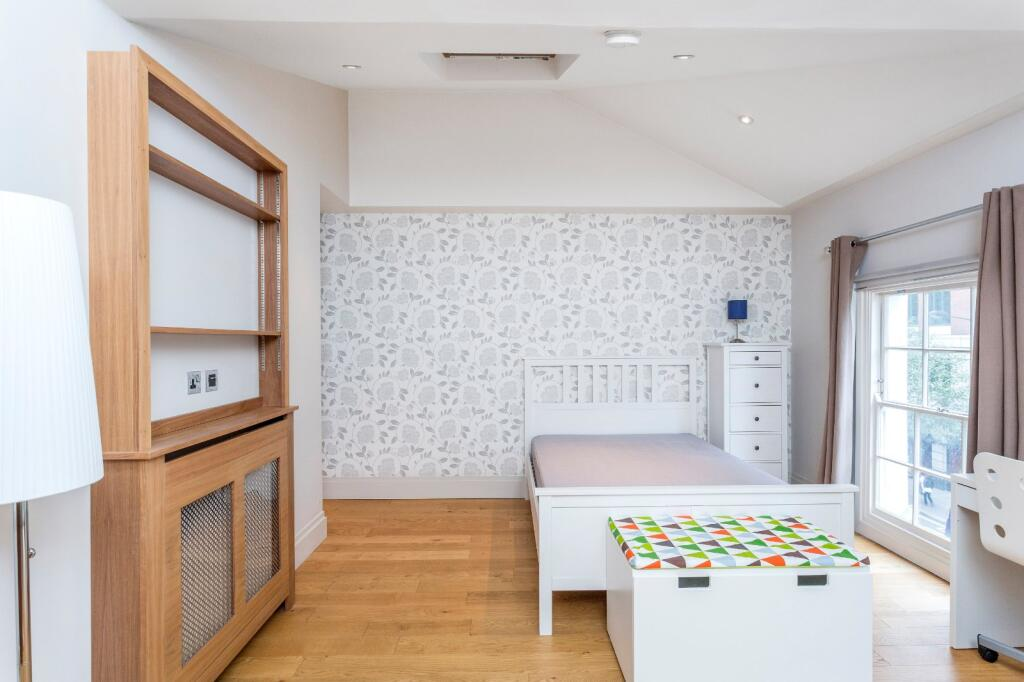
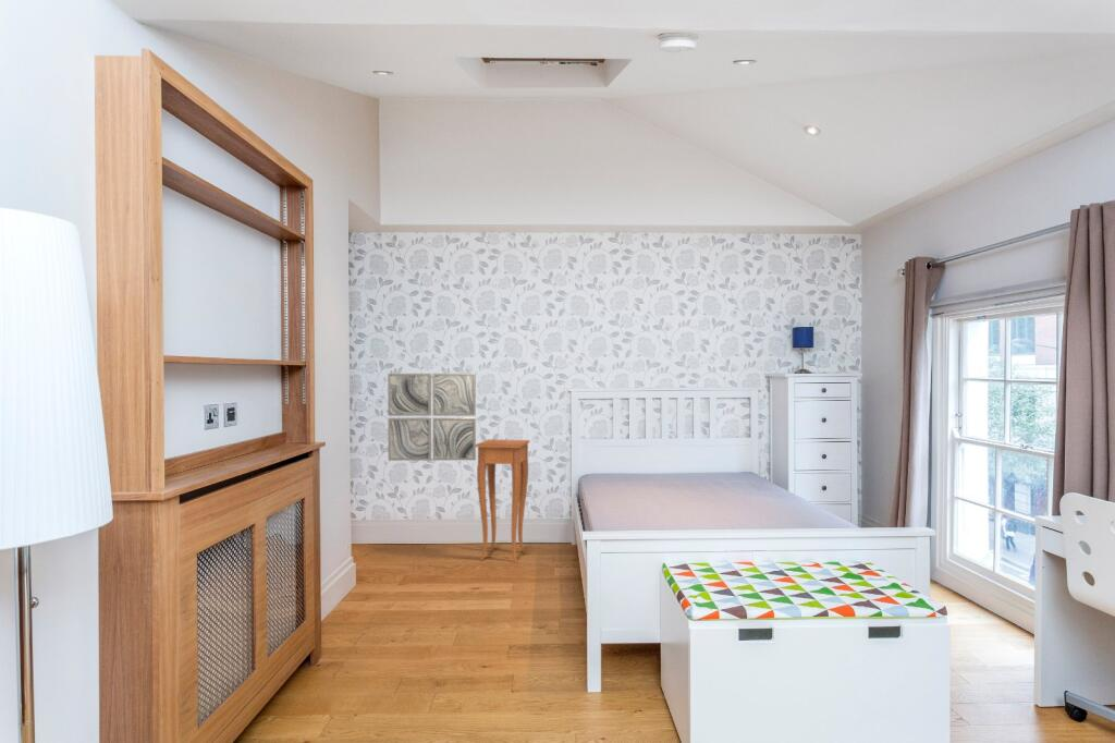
+ wall art [387,373,477,462]
+ side table [476,438,530,563]
